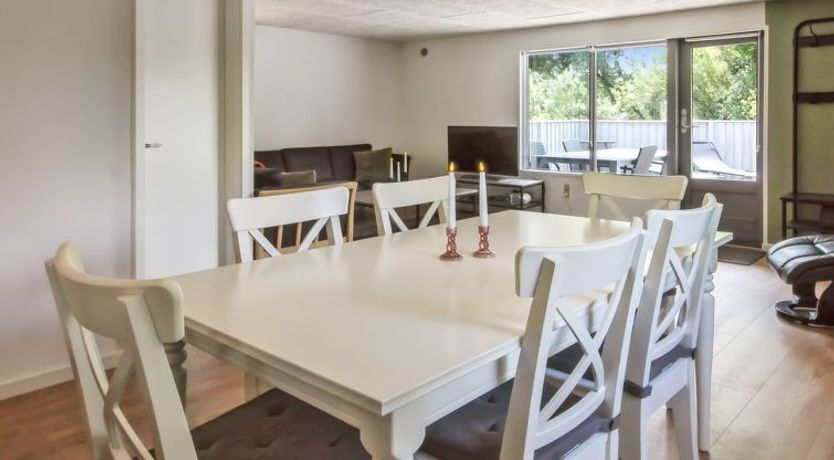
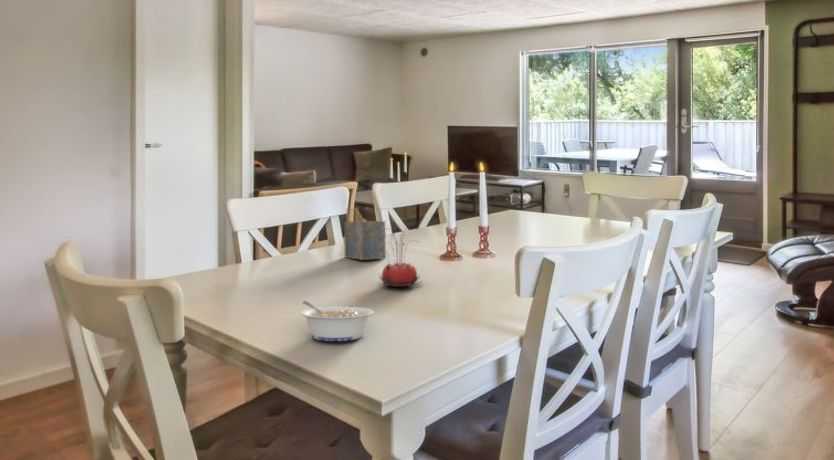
+ napkin holder [343,207,387,261]
+ legume [299,300,374,342]
+ flower [377,225,423,288]
